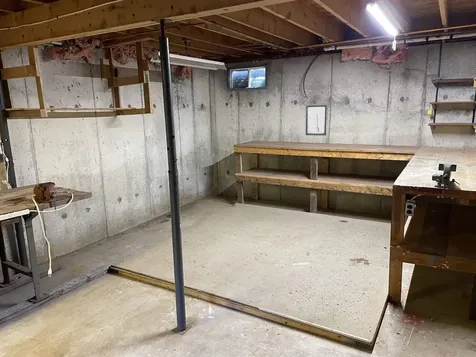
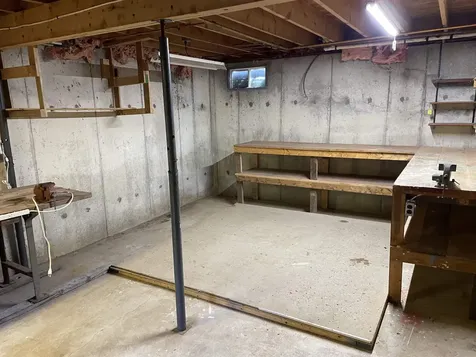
- wall art [305,104,328,136]
